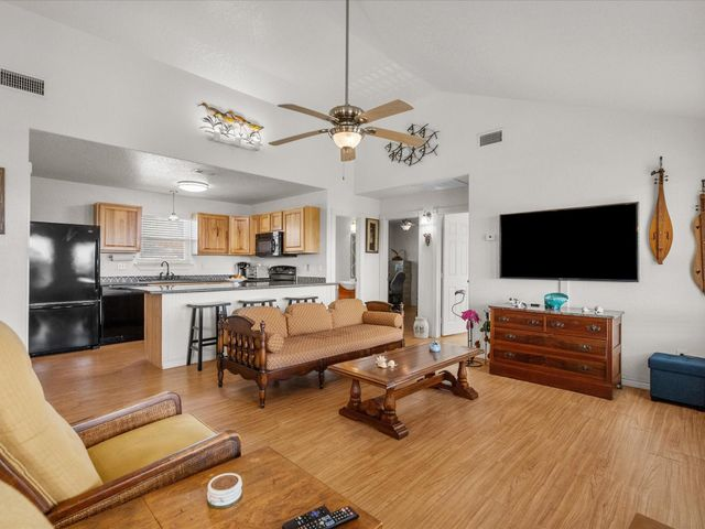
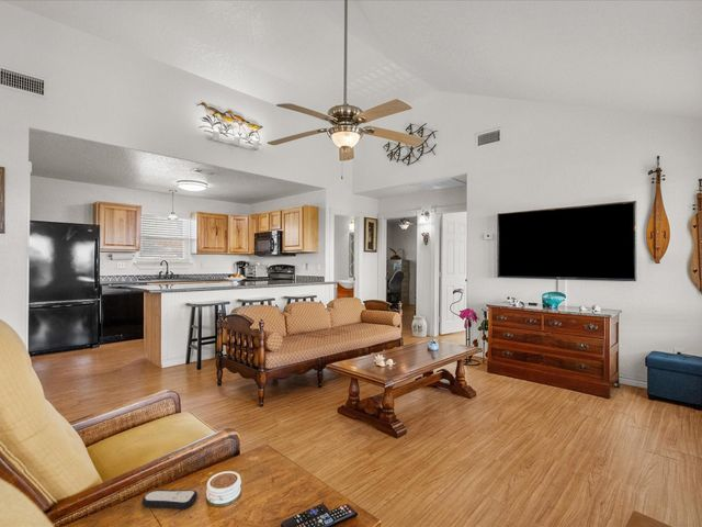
+ remote control [140,489,199,511]
